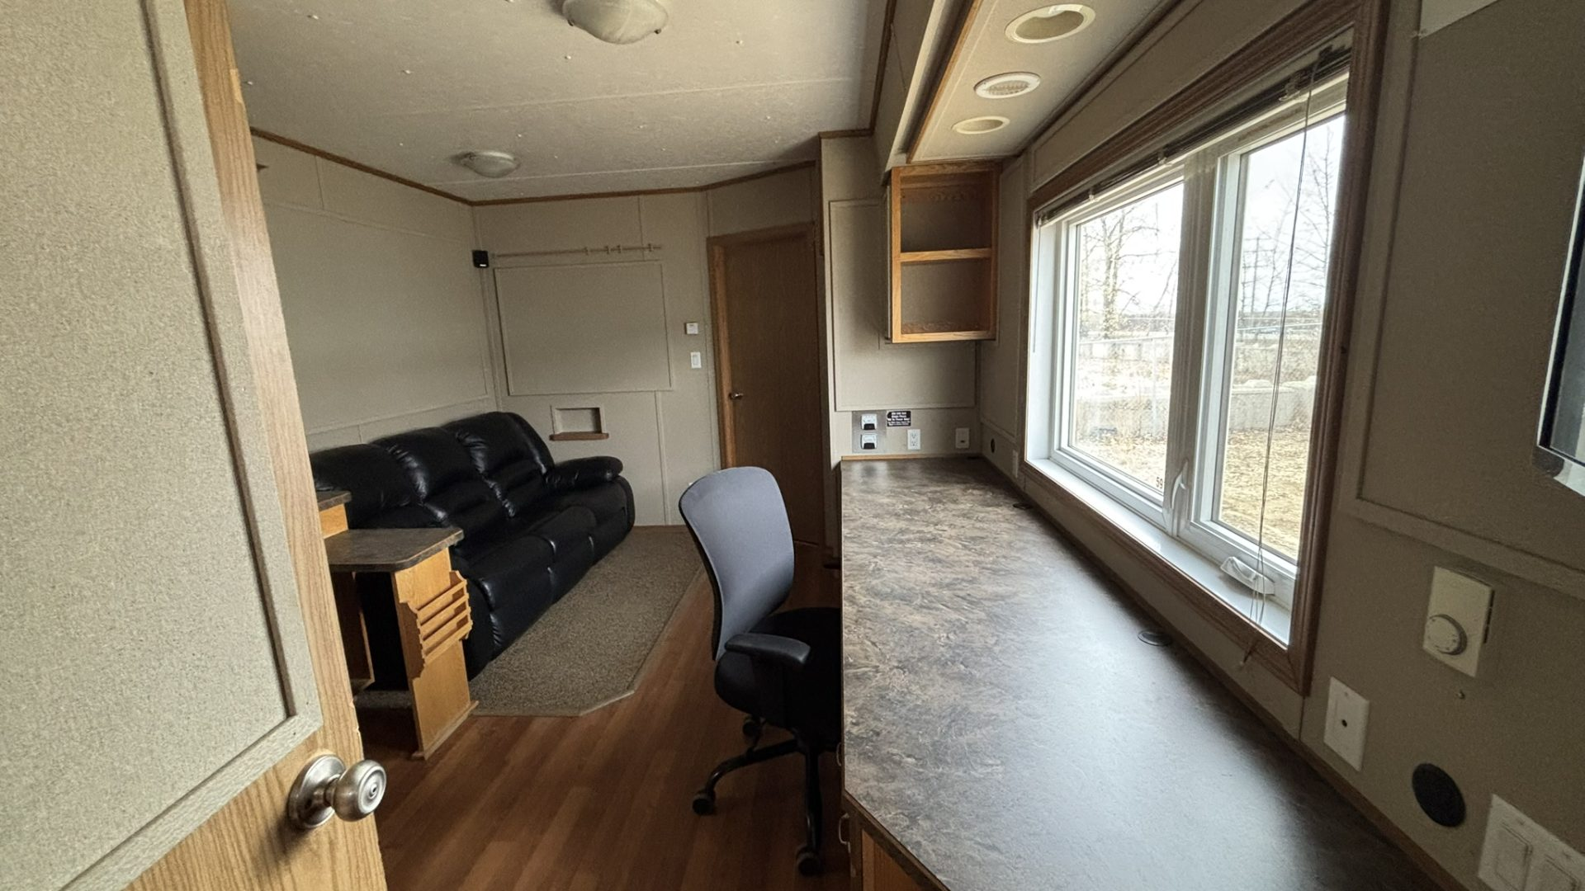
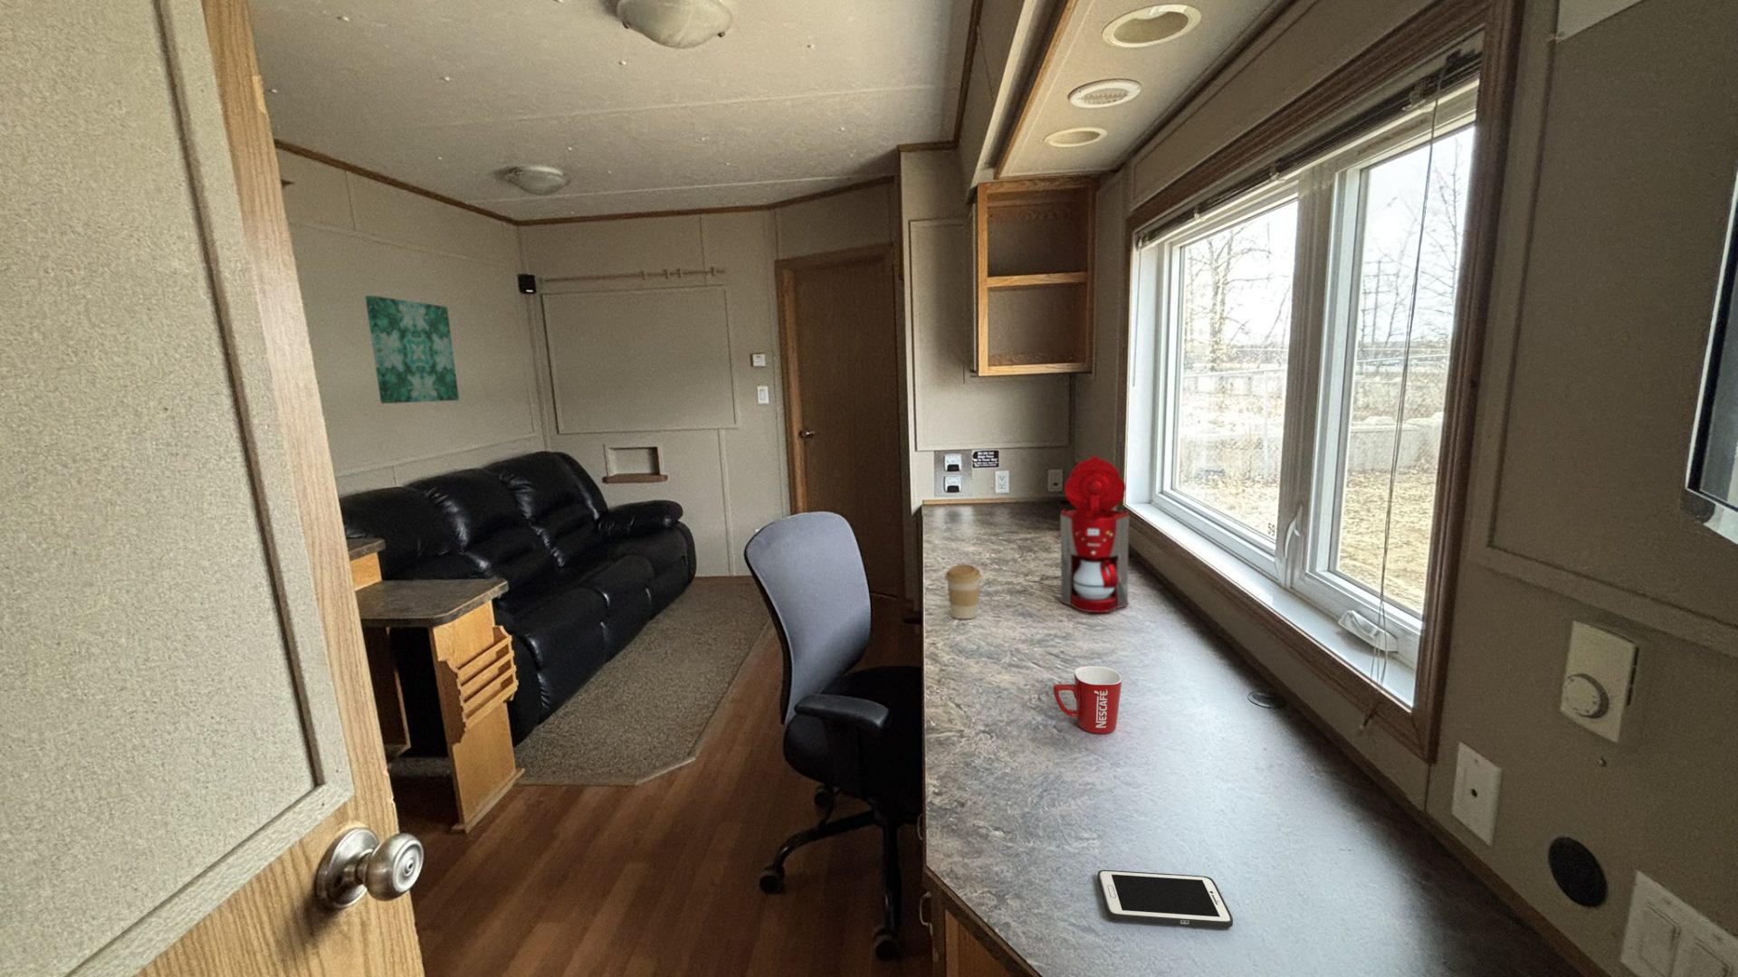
+ mug [1053,666,1122,735]
+ cell phone [1096,870,1234,928]
+ coffee maker [1037,455,1129,613]
+ wall art [364,295,460,404]
+ coffee cup [944,563,982,619]
